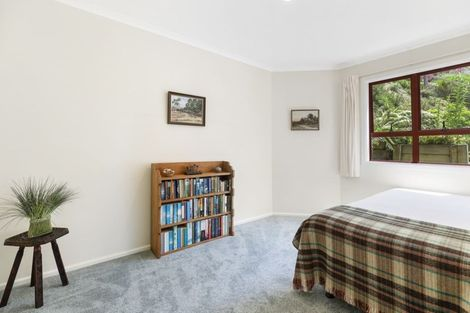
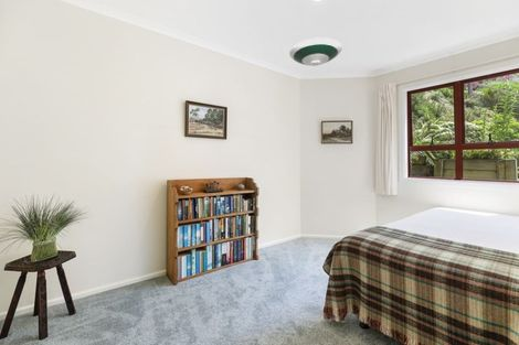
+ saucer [288,36,343,67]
